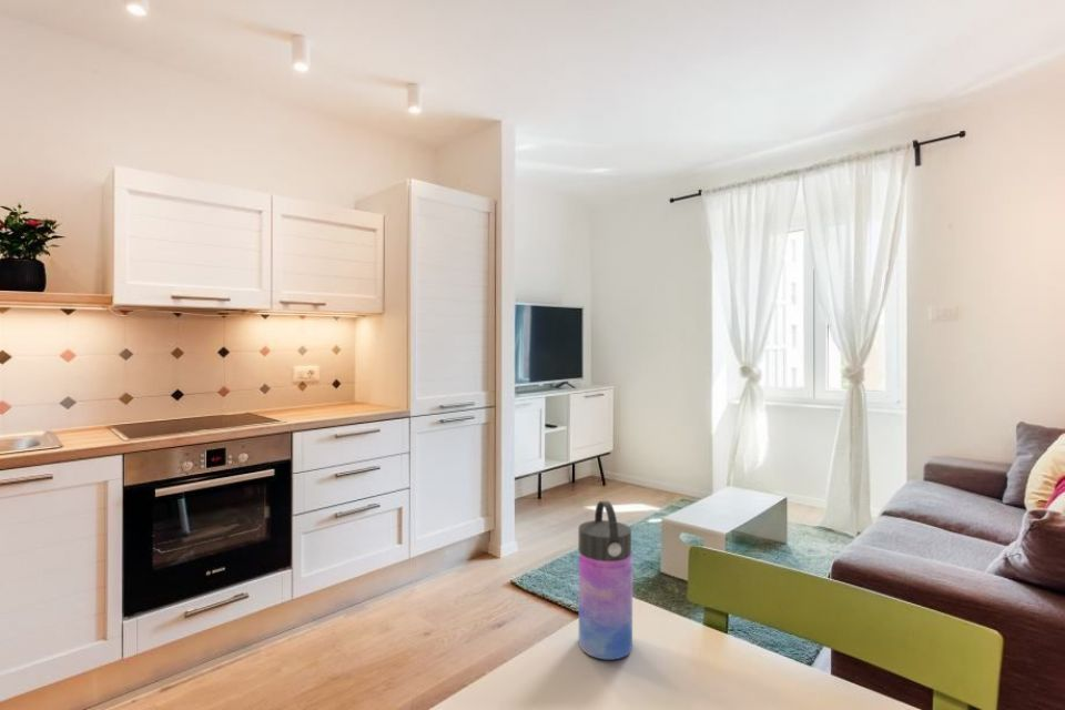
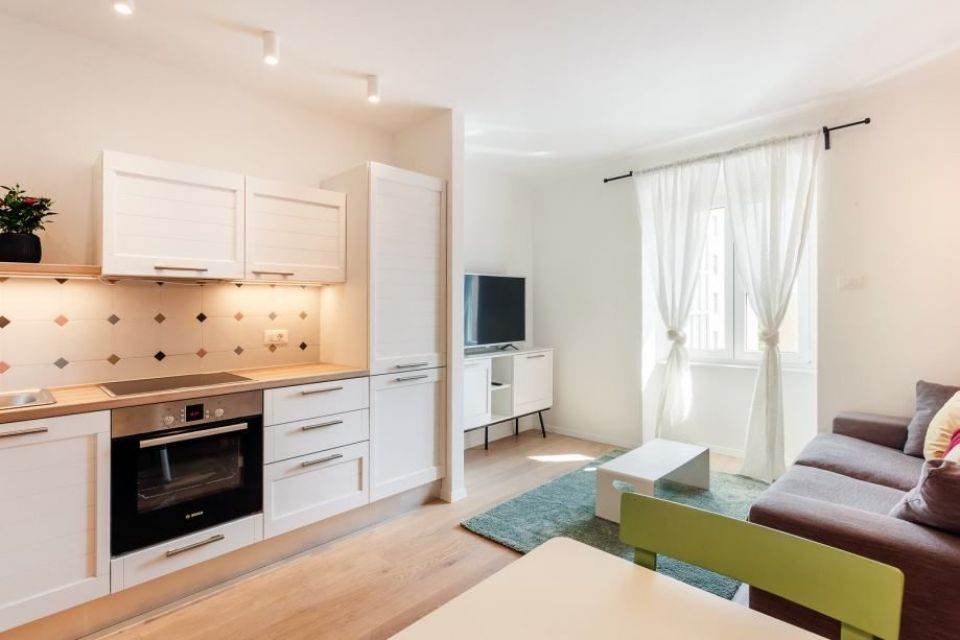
- water bottle [577,499,633,660]
